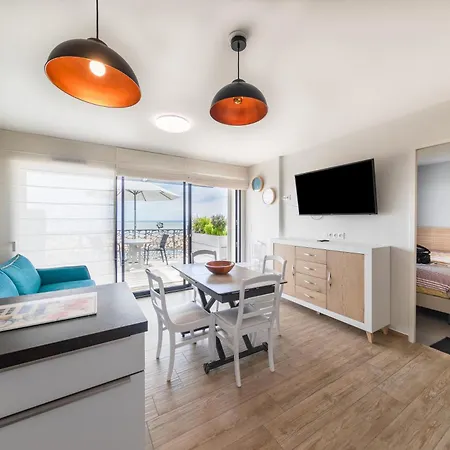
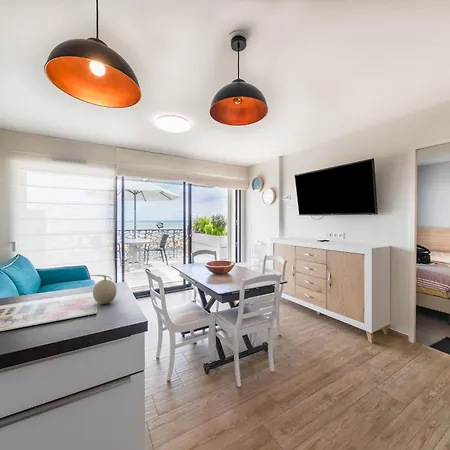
+ fruit [90,274,117,305]
